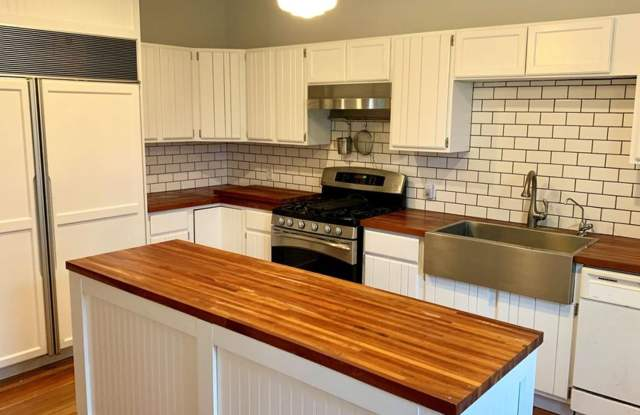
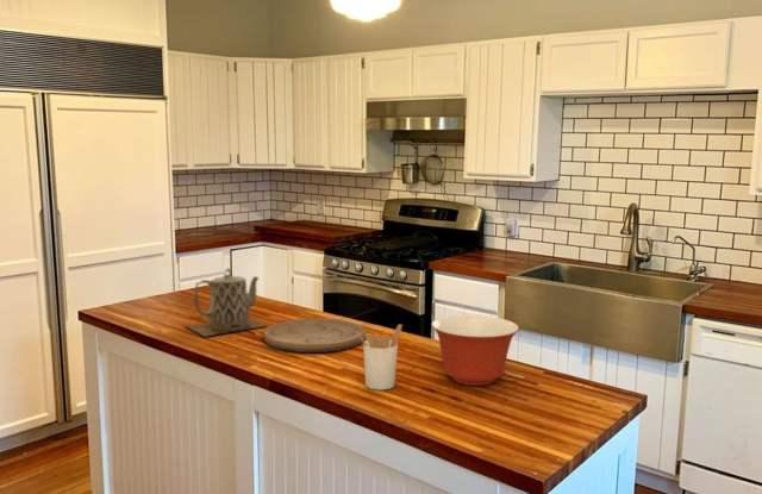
+ mixing bowl [430,314,520,387]
+ cutting board [263,317,367,354]
+ utensil holder [356,323,404,392]
+ teapot [185,267,269,338]
